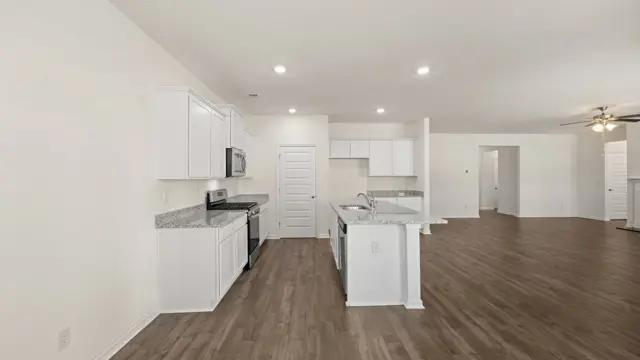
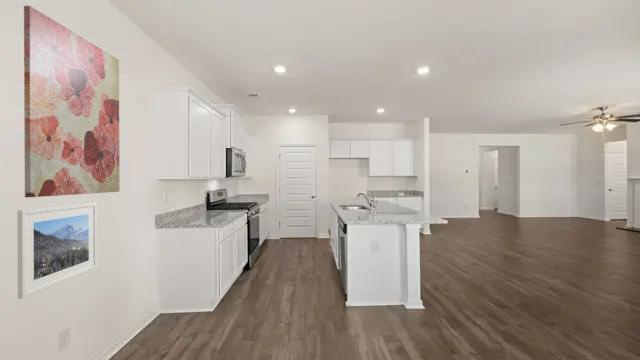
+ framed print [16,201,98,300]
+ wall art [23,5,121,198]
